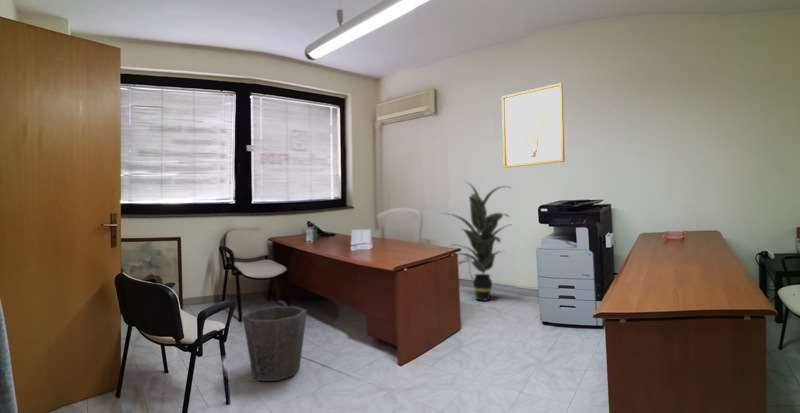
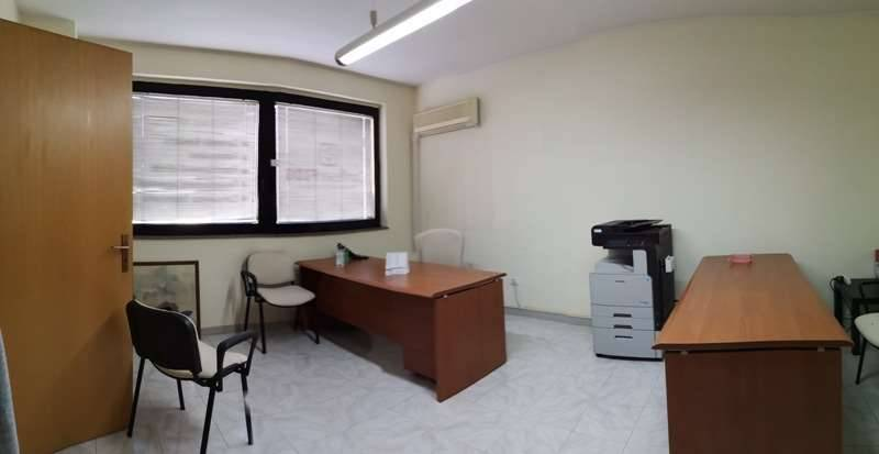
- waste bin [242,305,308,382]
- indoor plant [440,181,513,302]
- wall art [501,82,566,169]
